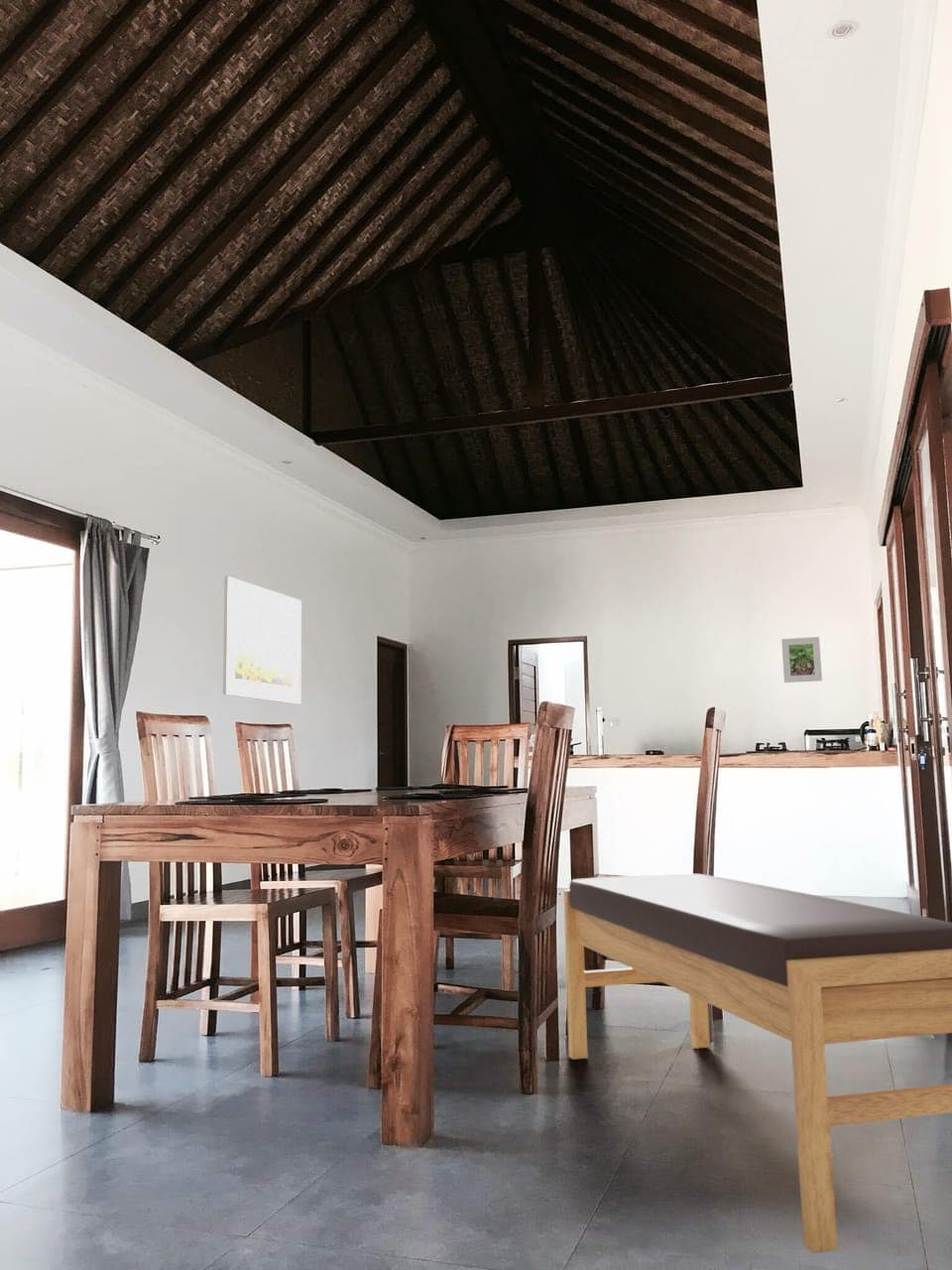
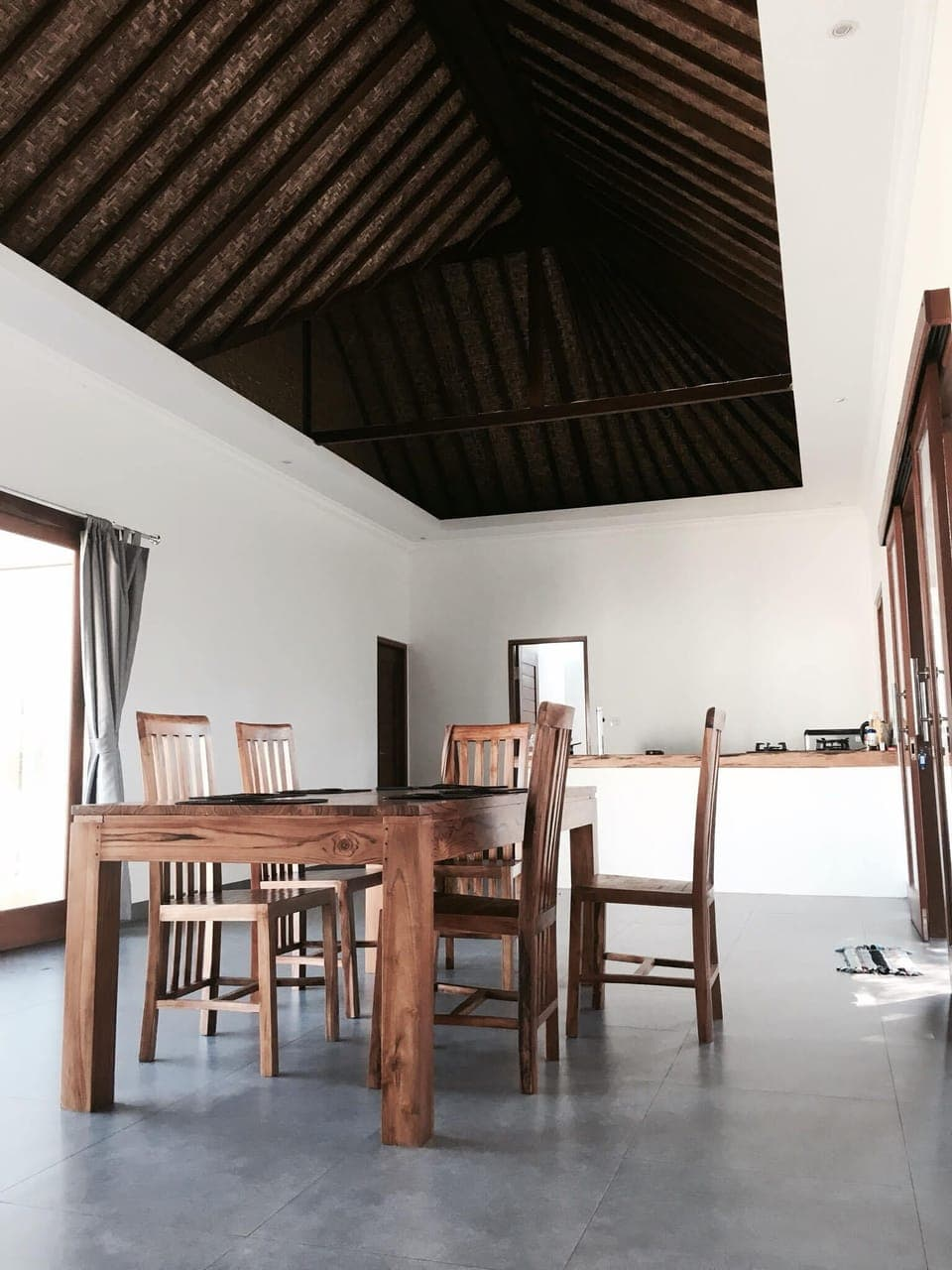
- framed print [780,636,823,684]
- bench [562,873,952,1254]
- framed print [222,575,302,705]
